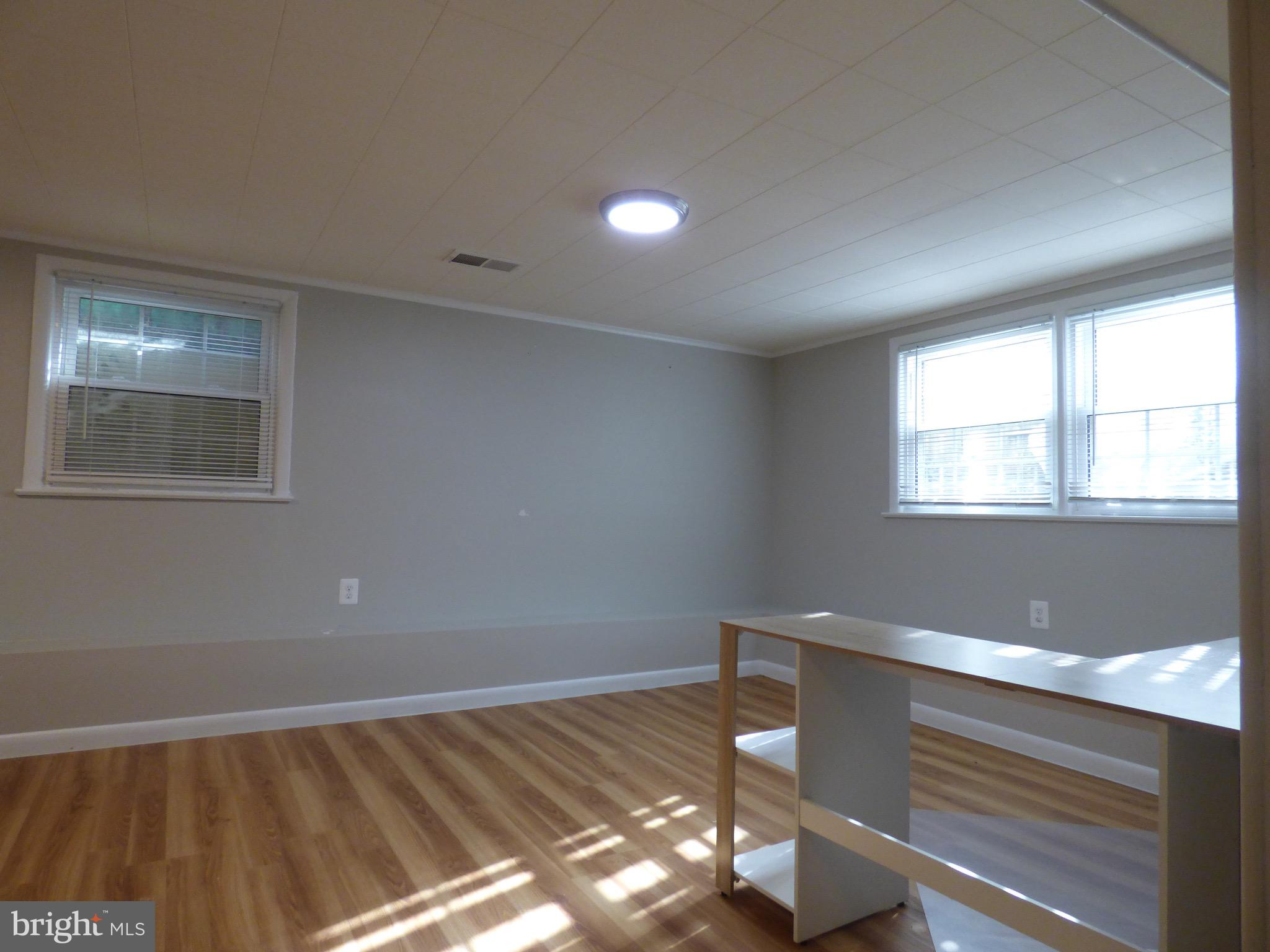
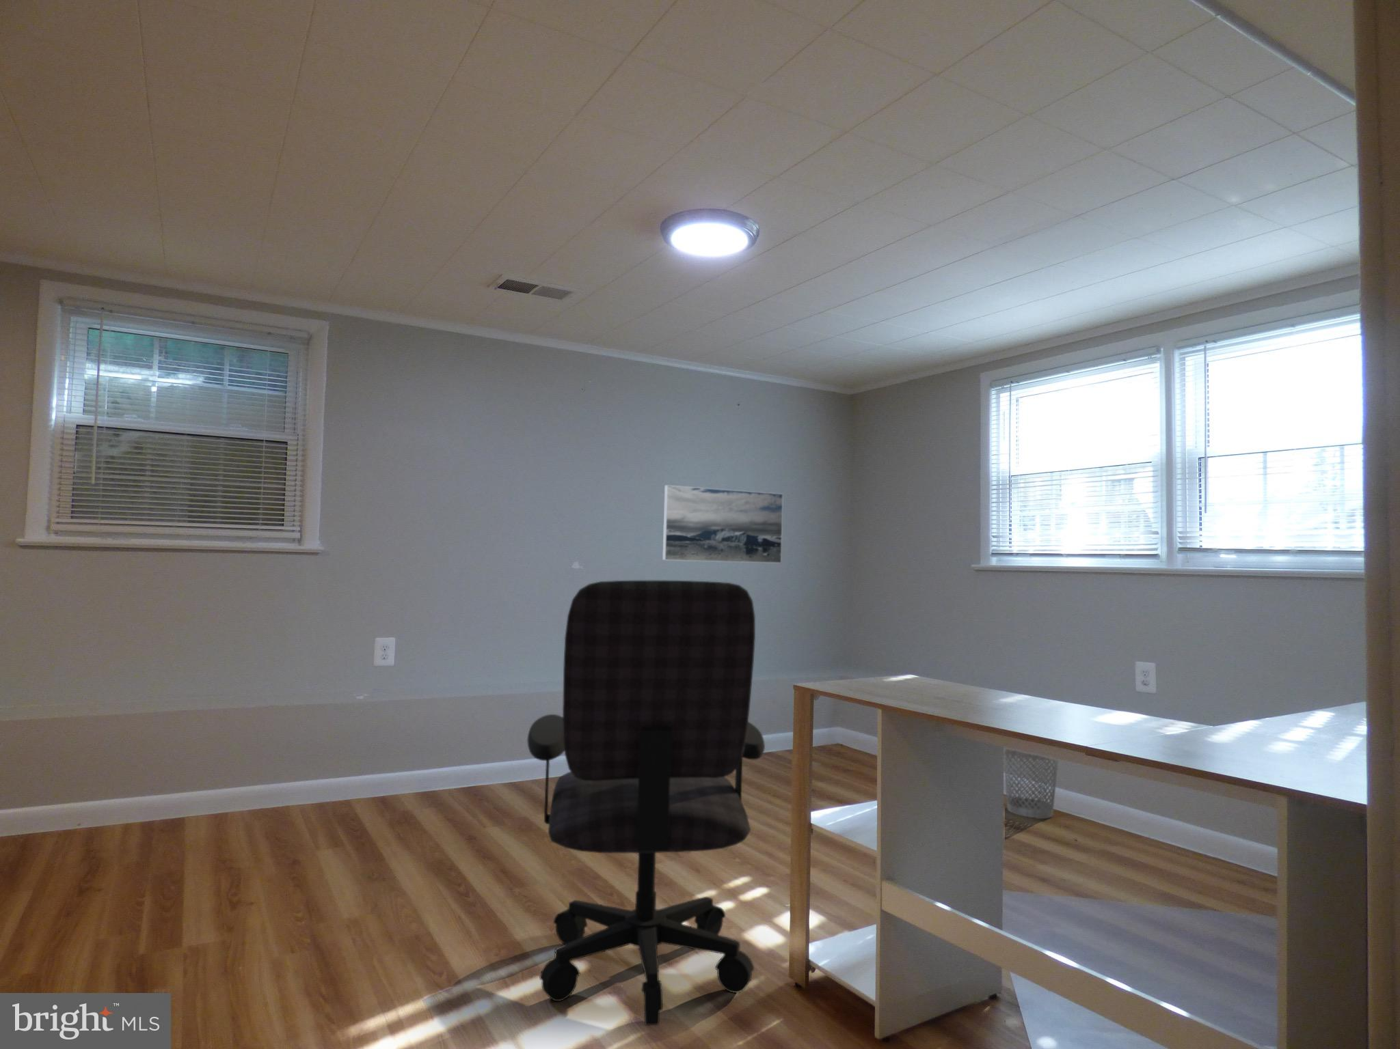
+ office chair [526,580,766,1027]
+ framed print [661,484,784,564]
+ wastebasket [1004,748,1059,820]
